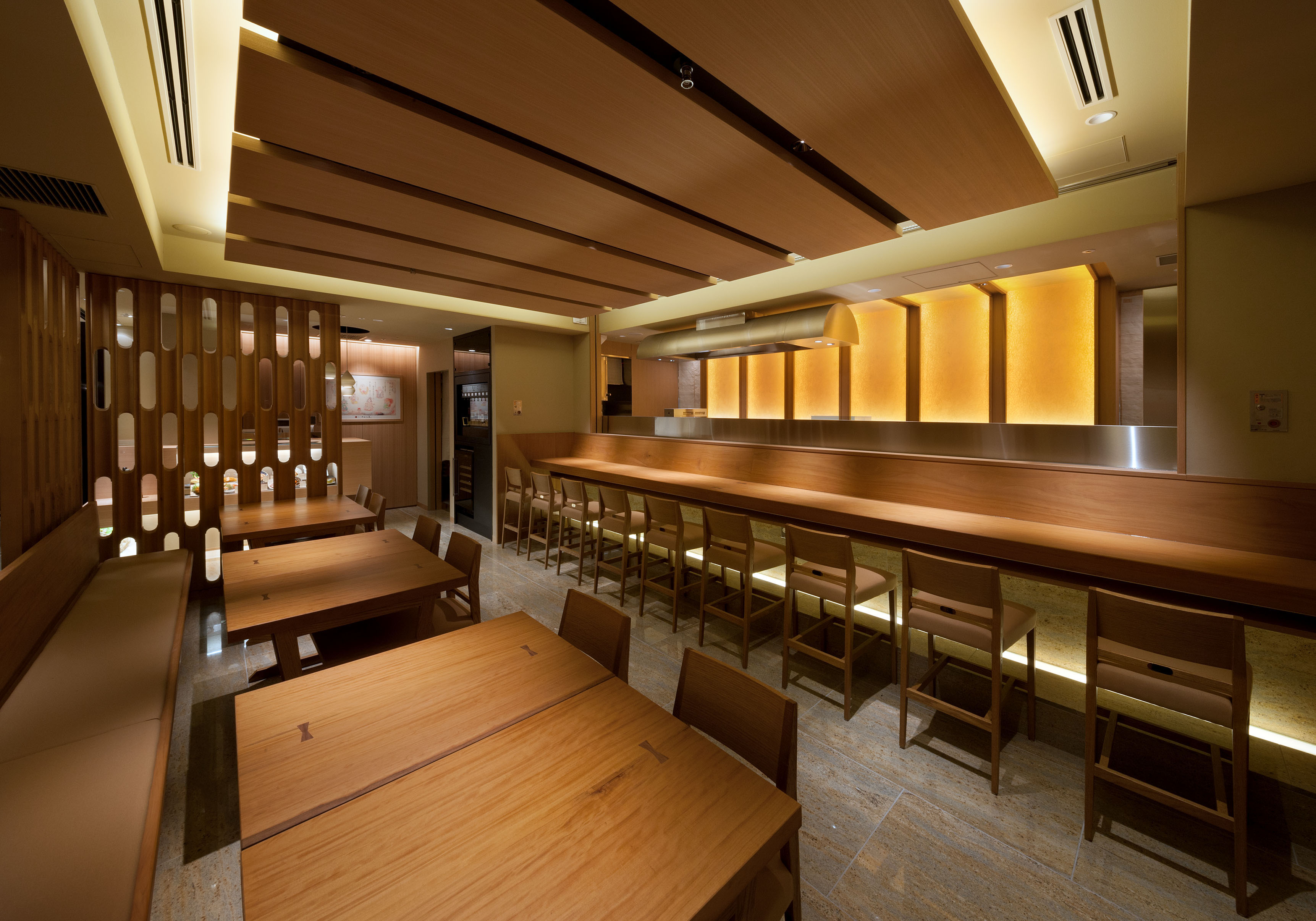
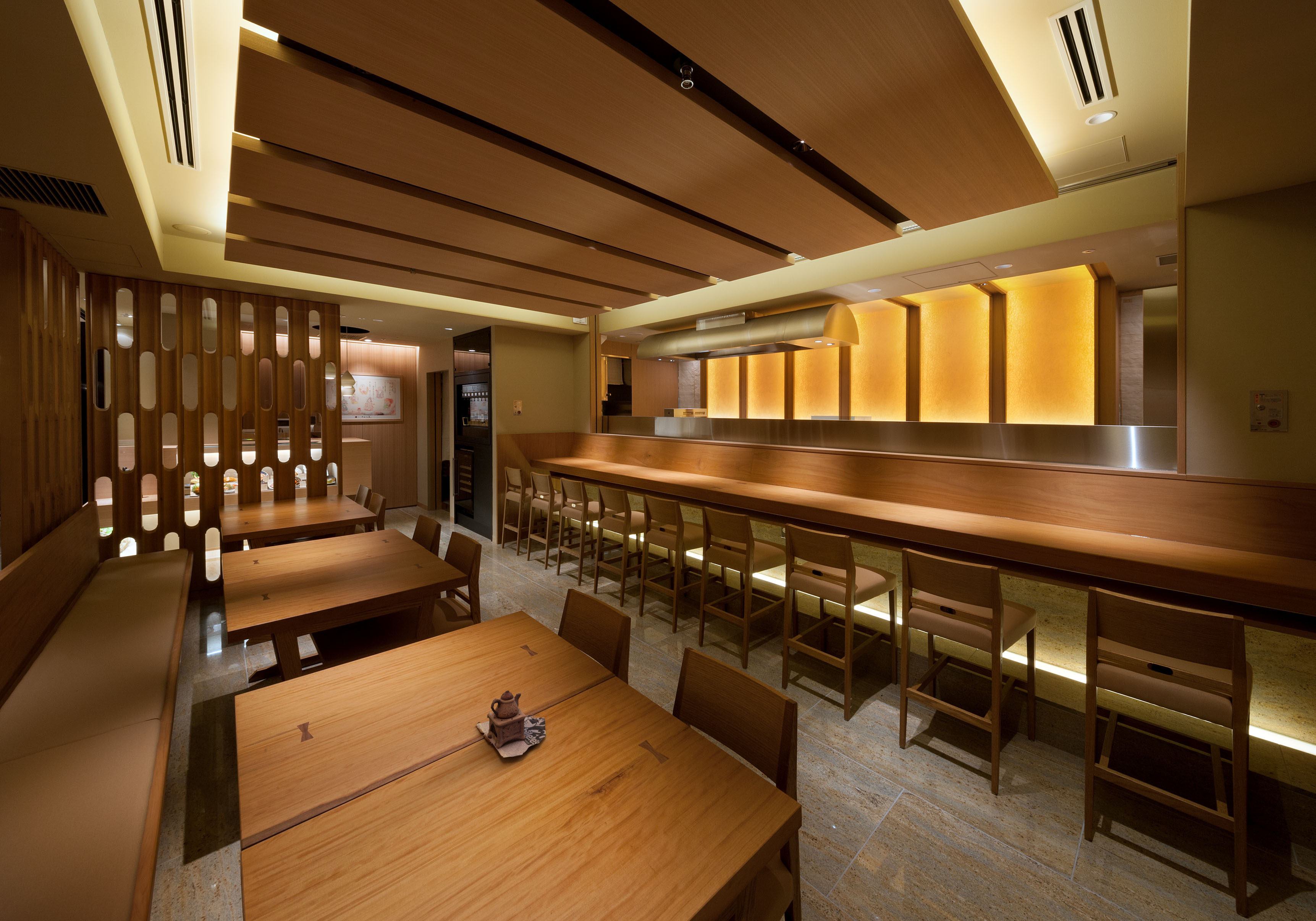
+ teapot [476,690,546,758]
